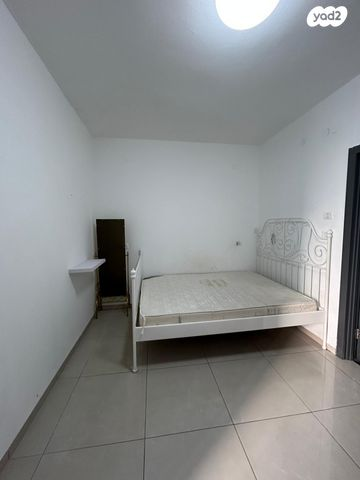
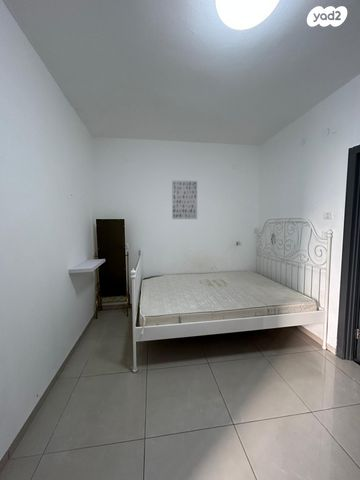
+ wall art [171,180,198,220]
